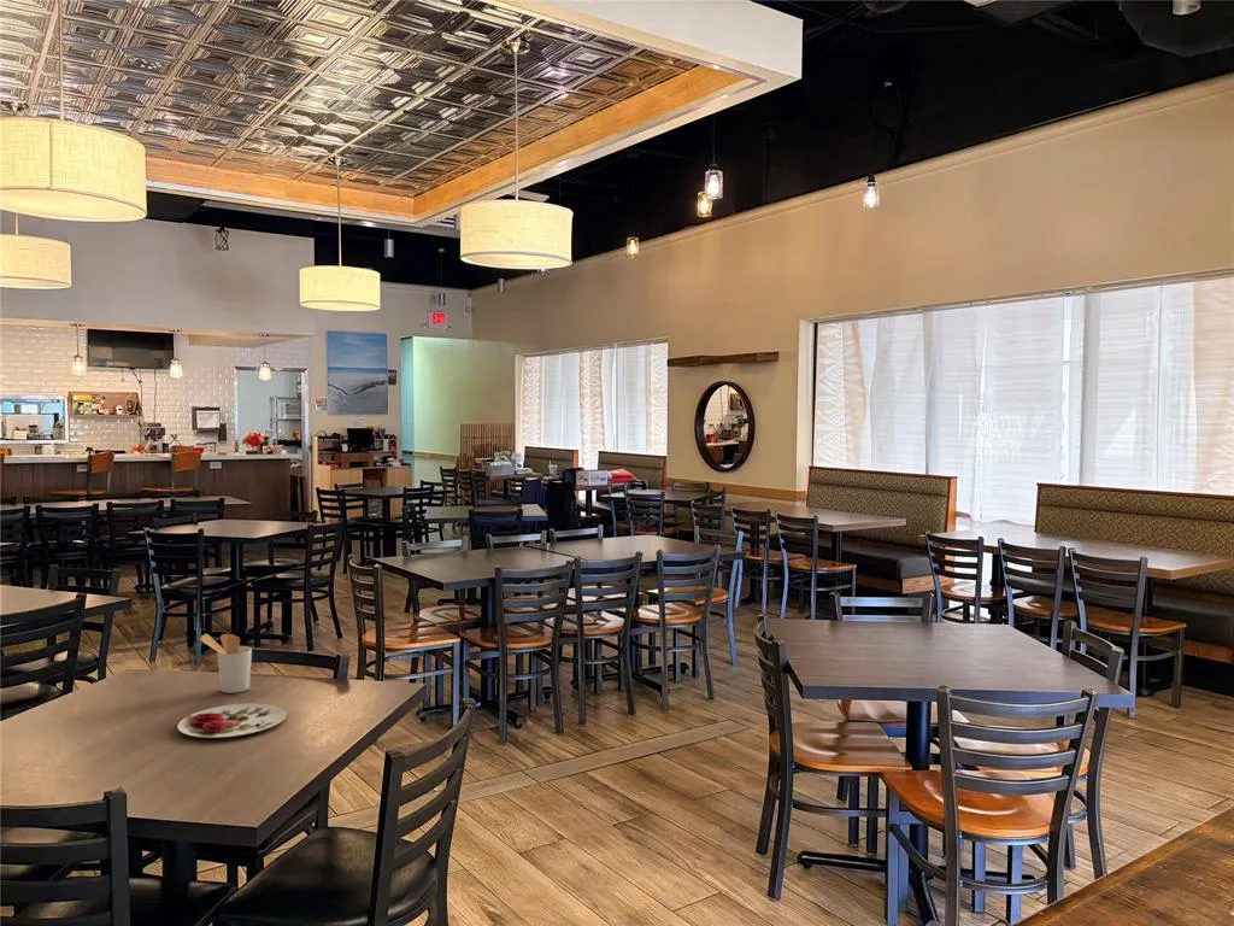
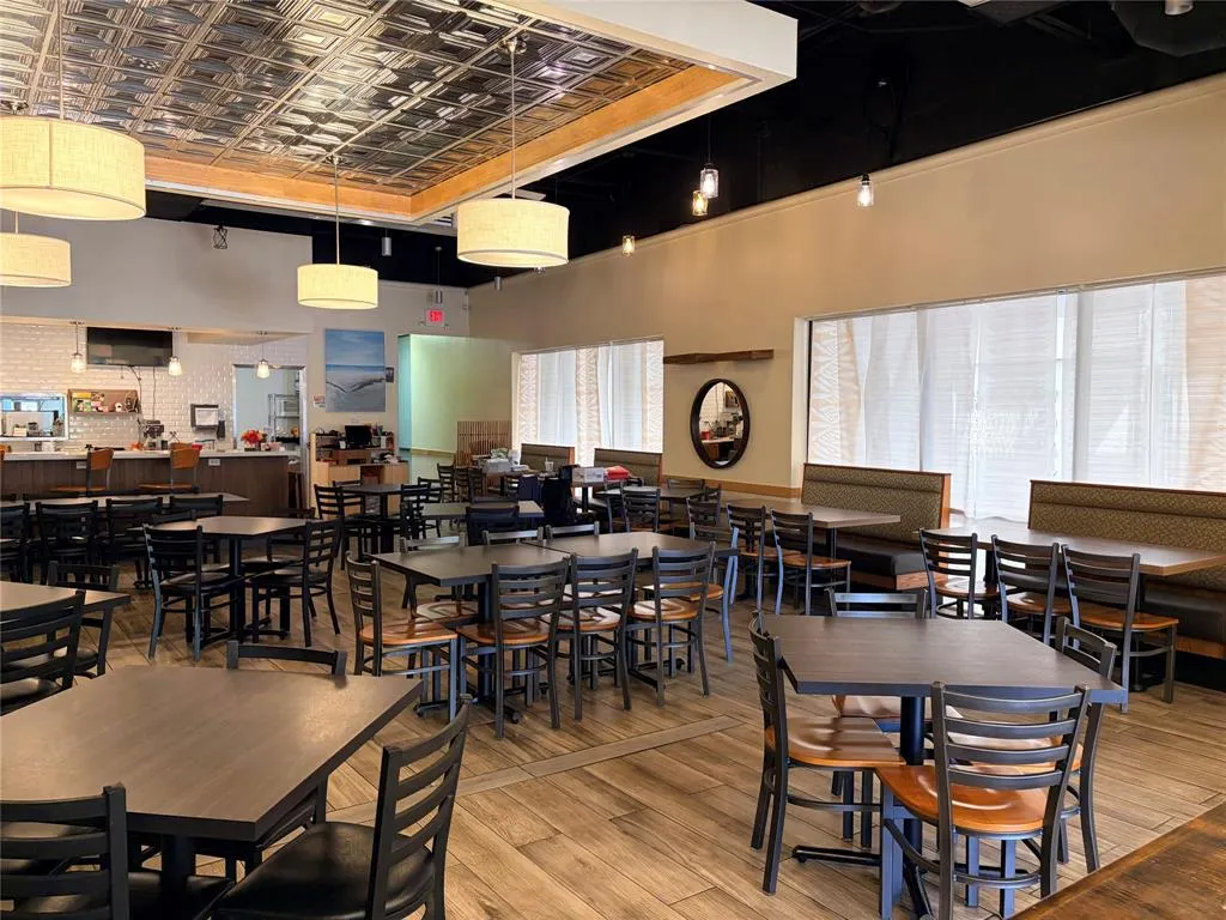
- plate [176,703,288,739]
- utensil holder [199,633,253,694]
